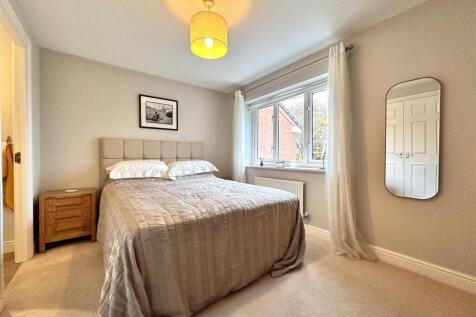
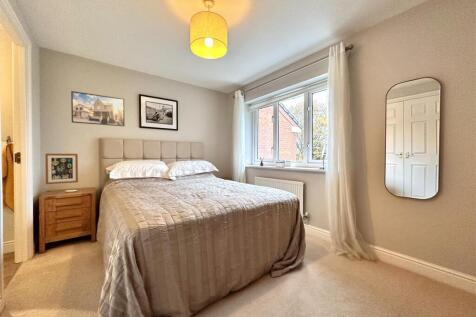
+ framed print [70,90,126,127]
+ wall art [44,153,79,185]
